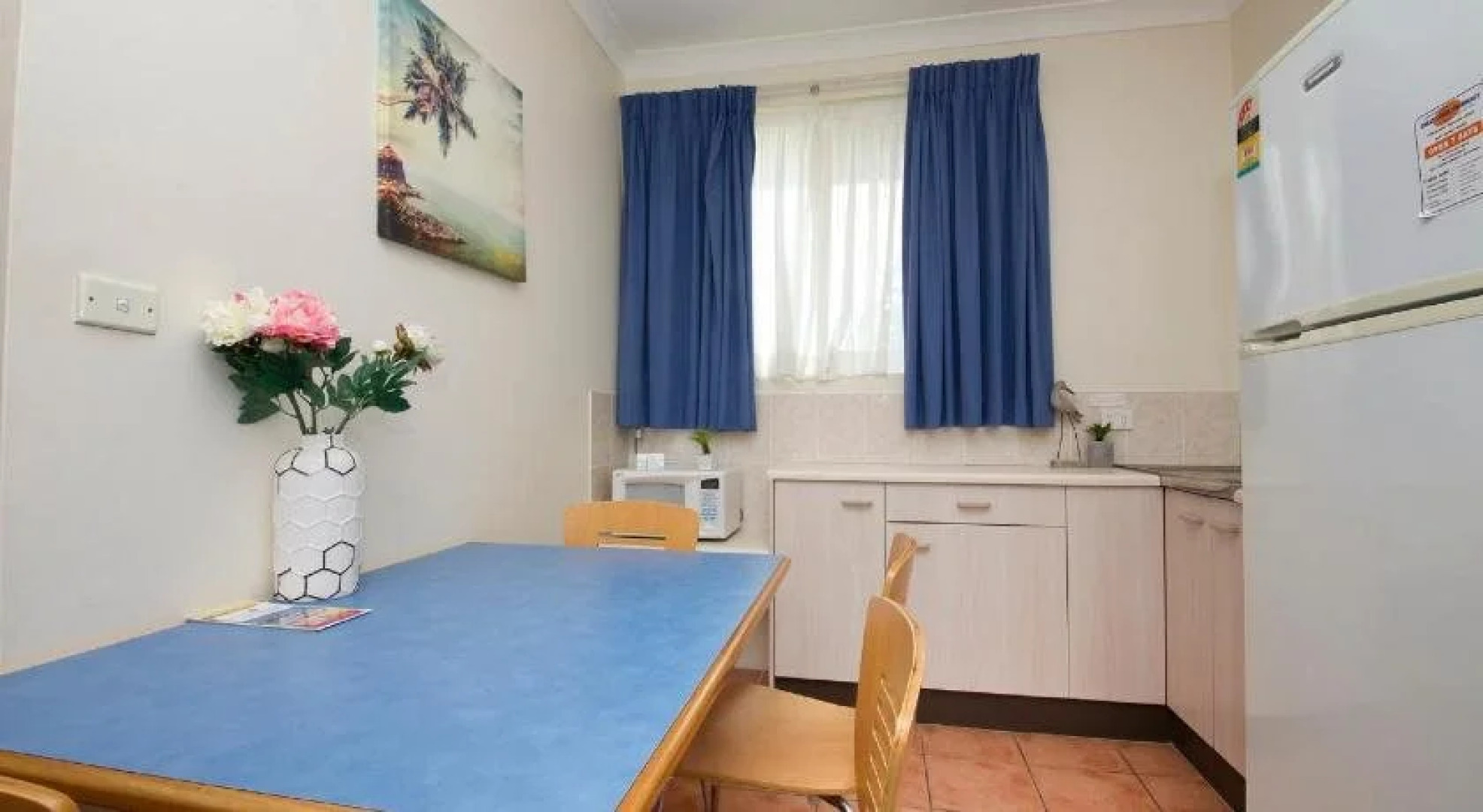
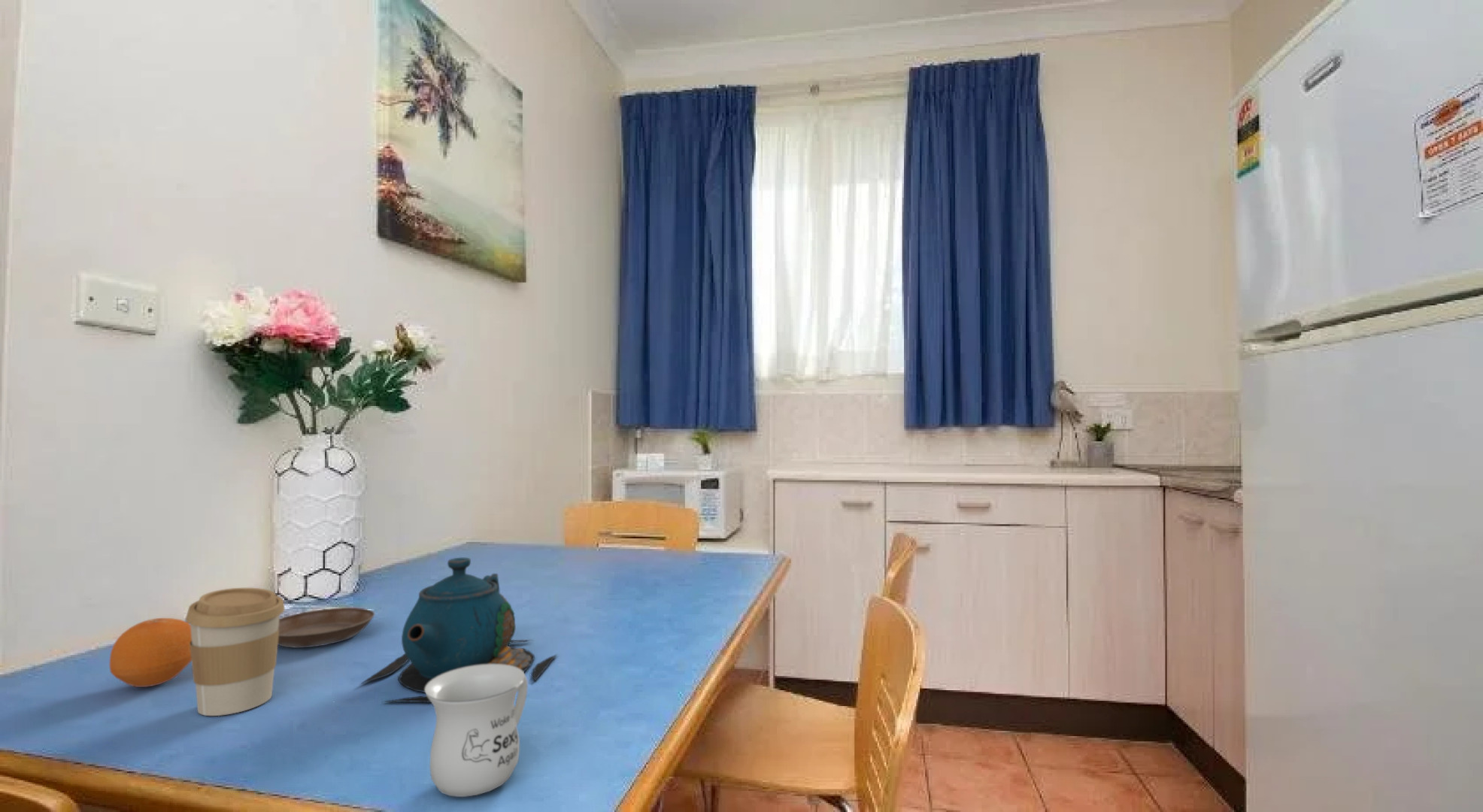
+ teapot [359,557,558,703]
+ mug [425,664,528,798]
+ fruit [108,617,192,688]
+ saucer [277,607,375,649]
+ coffee cup [185,587,286,717]
